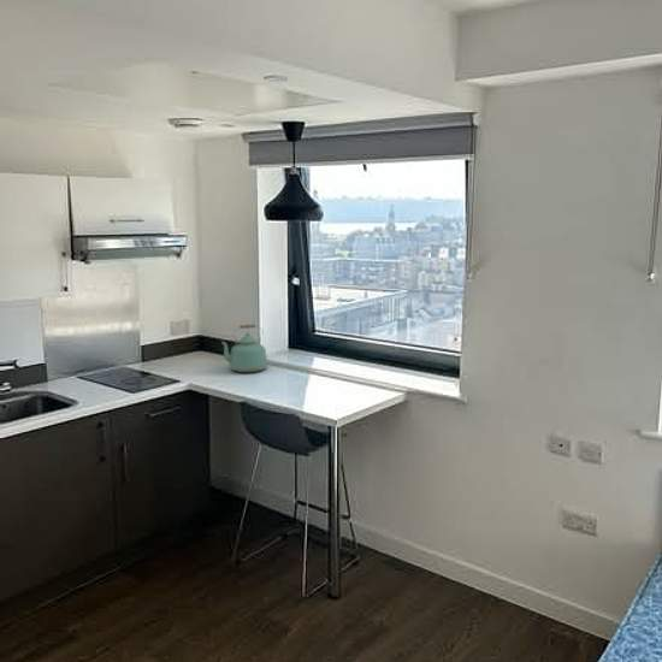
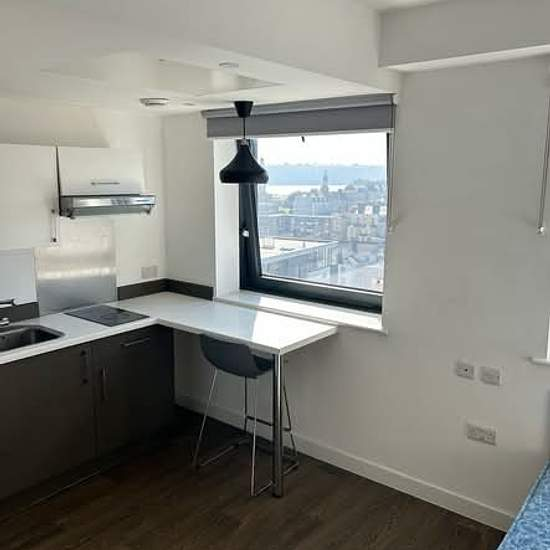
- kettle [220,323,270,373]
